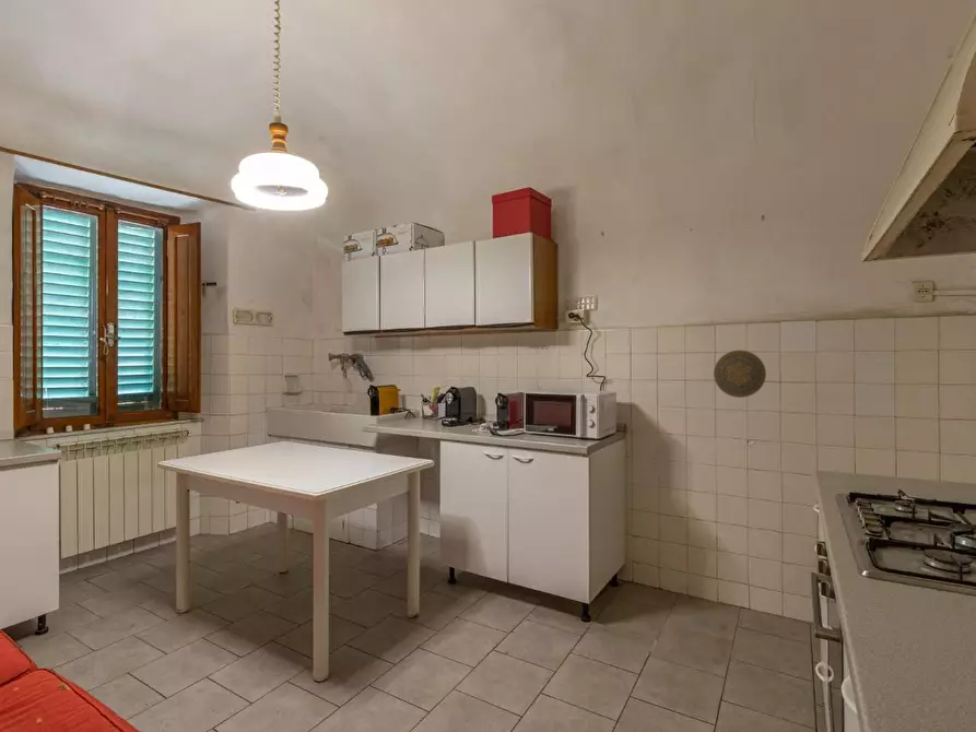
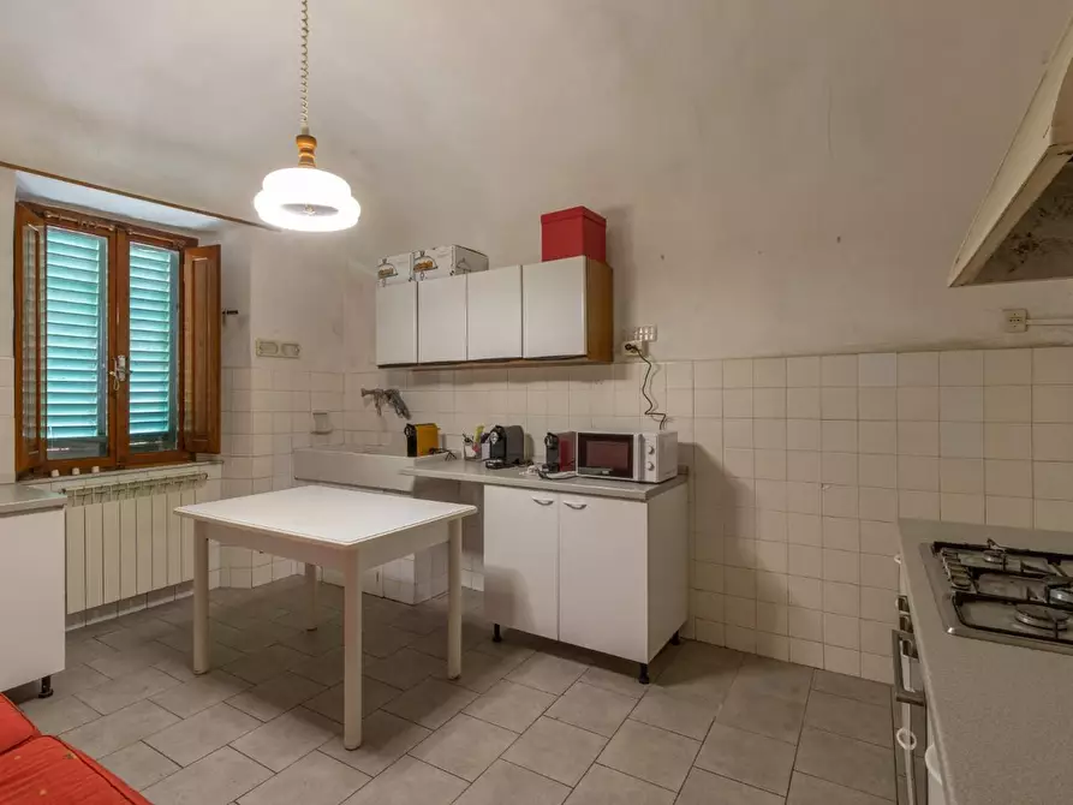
- decorative plate [713,350,767,399]
